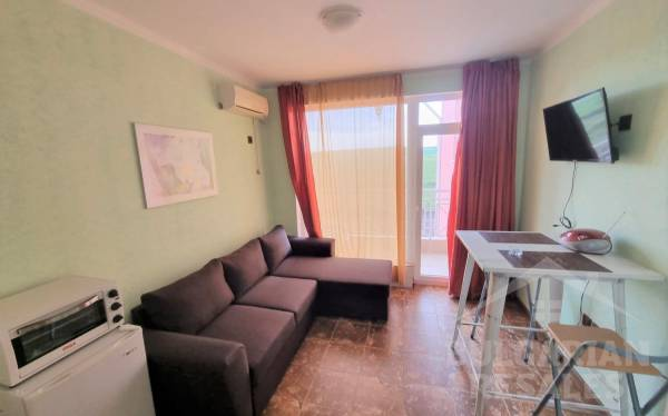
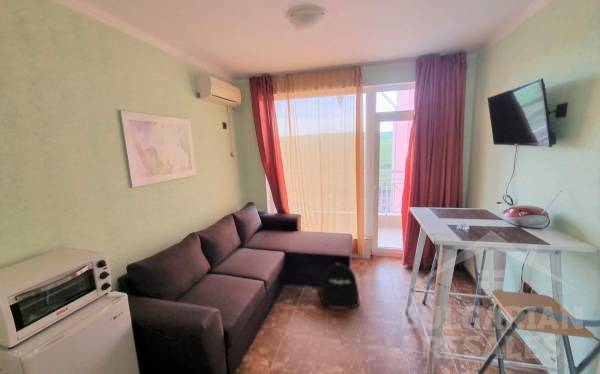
+ backpack [317,262,361,310]
